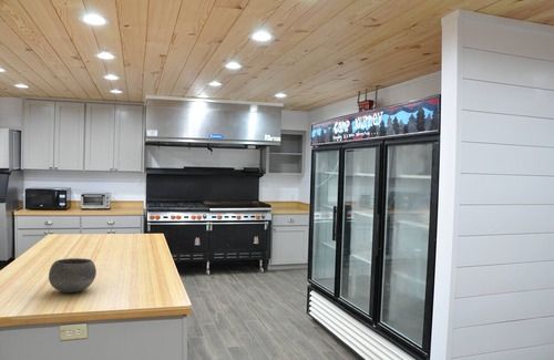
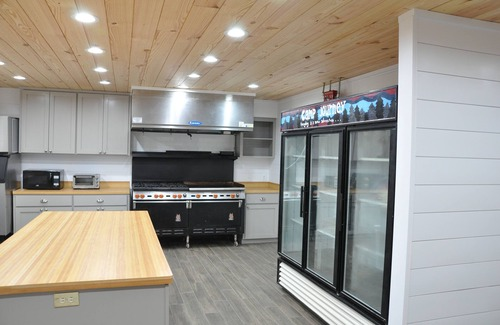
- bowl [48,257,98,294]
